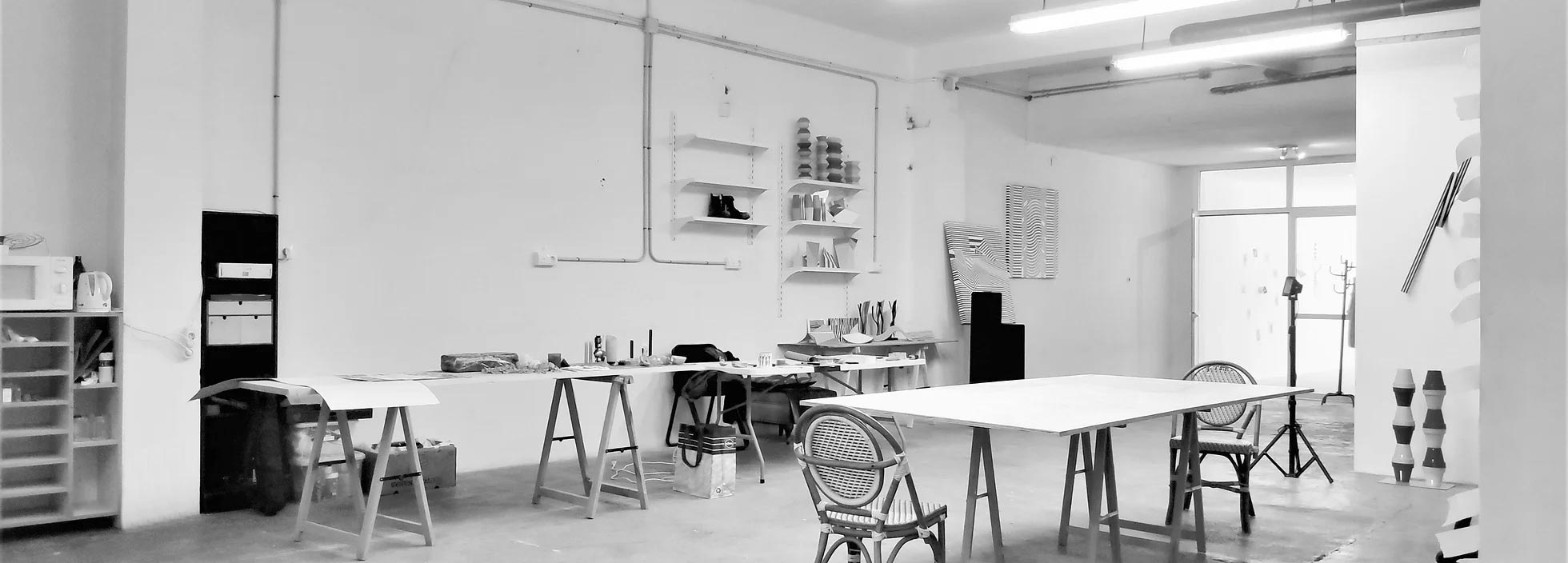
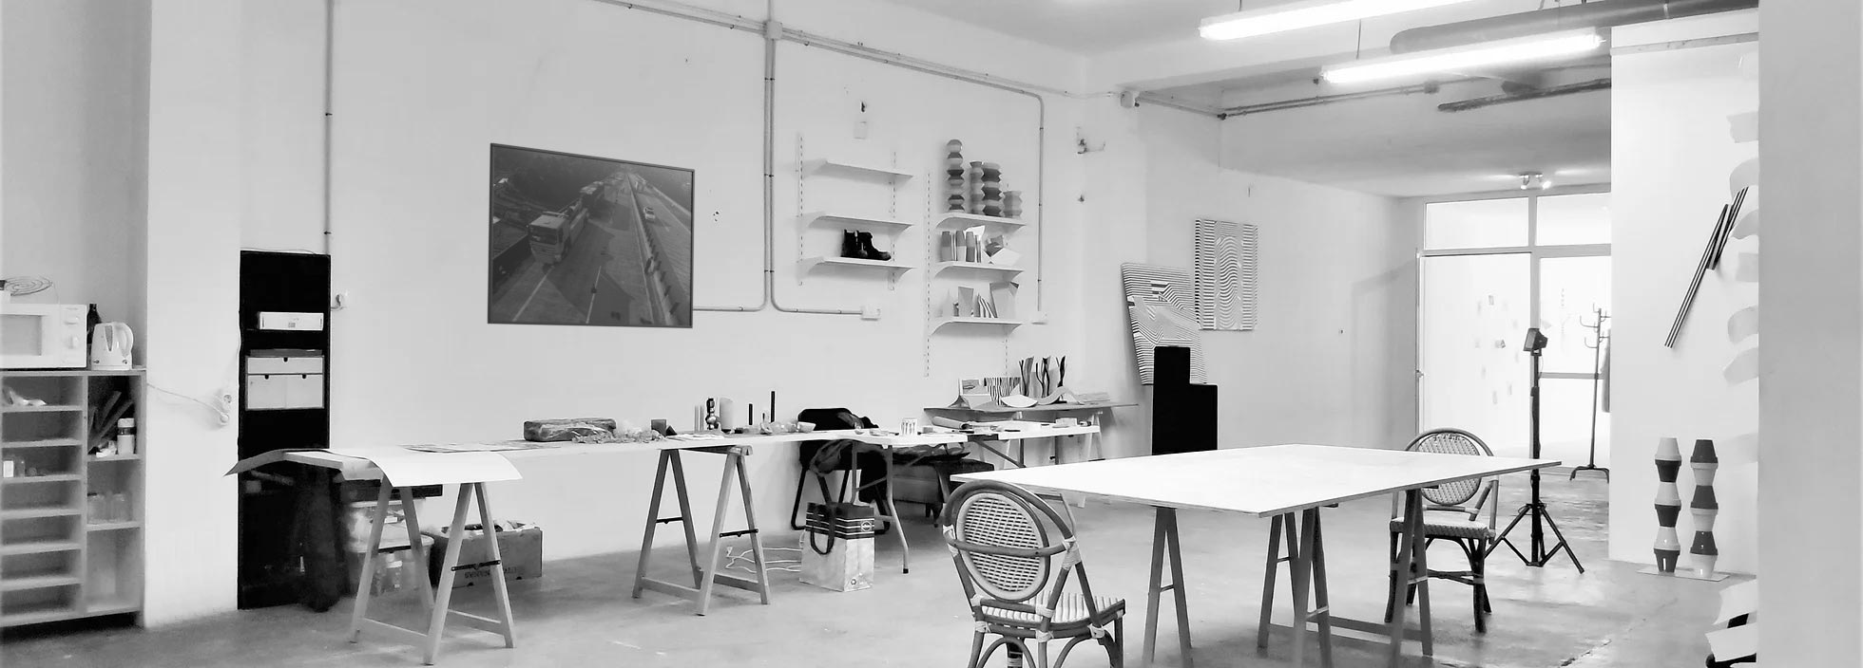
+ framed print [487,142,696,330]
